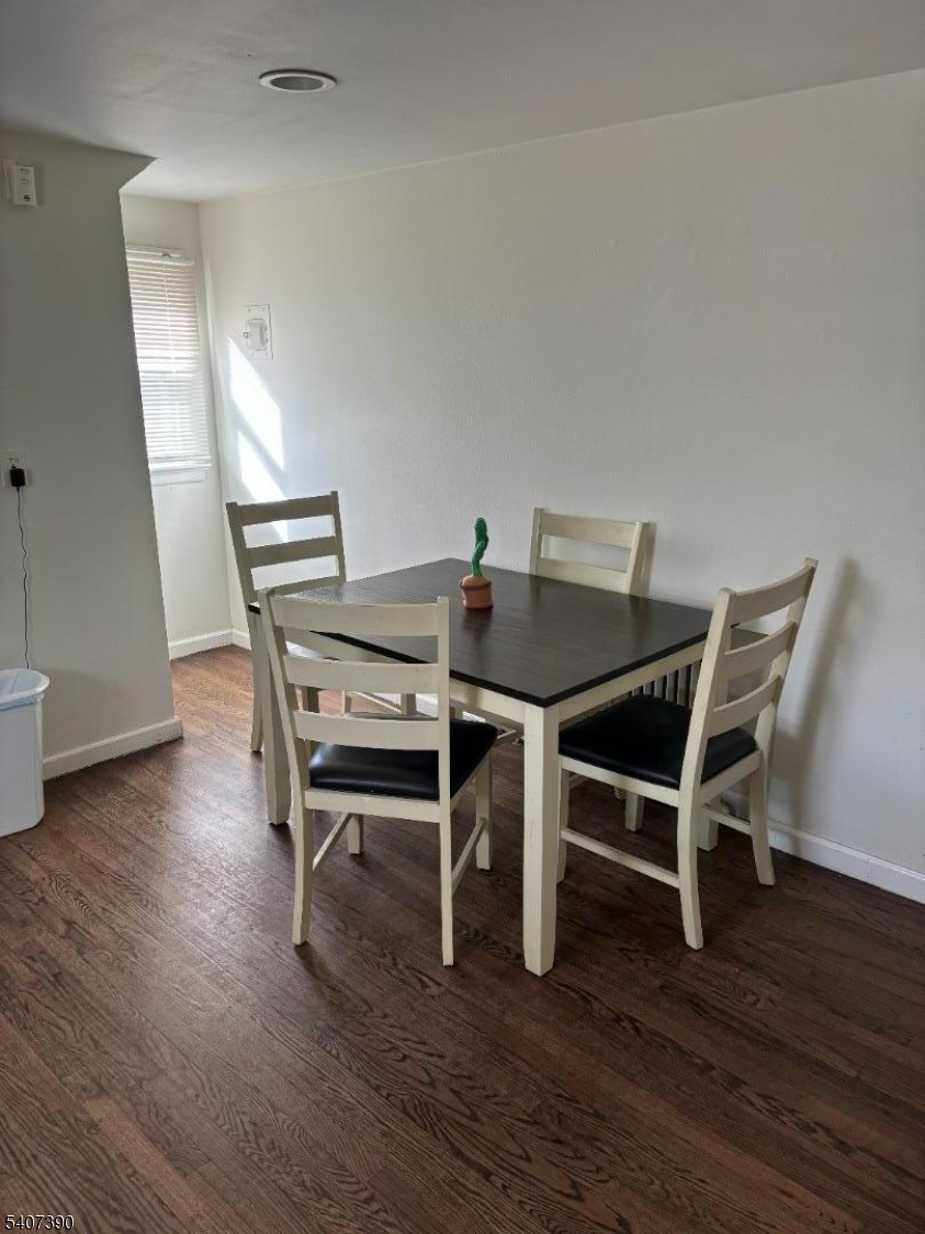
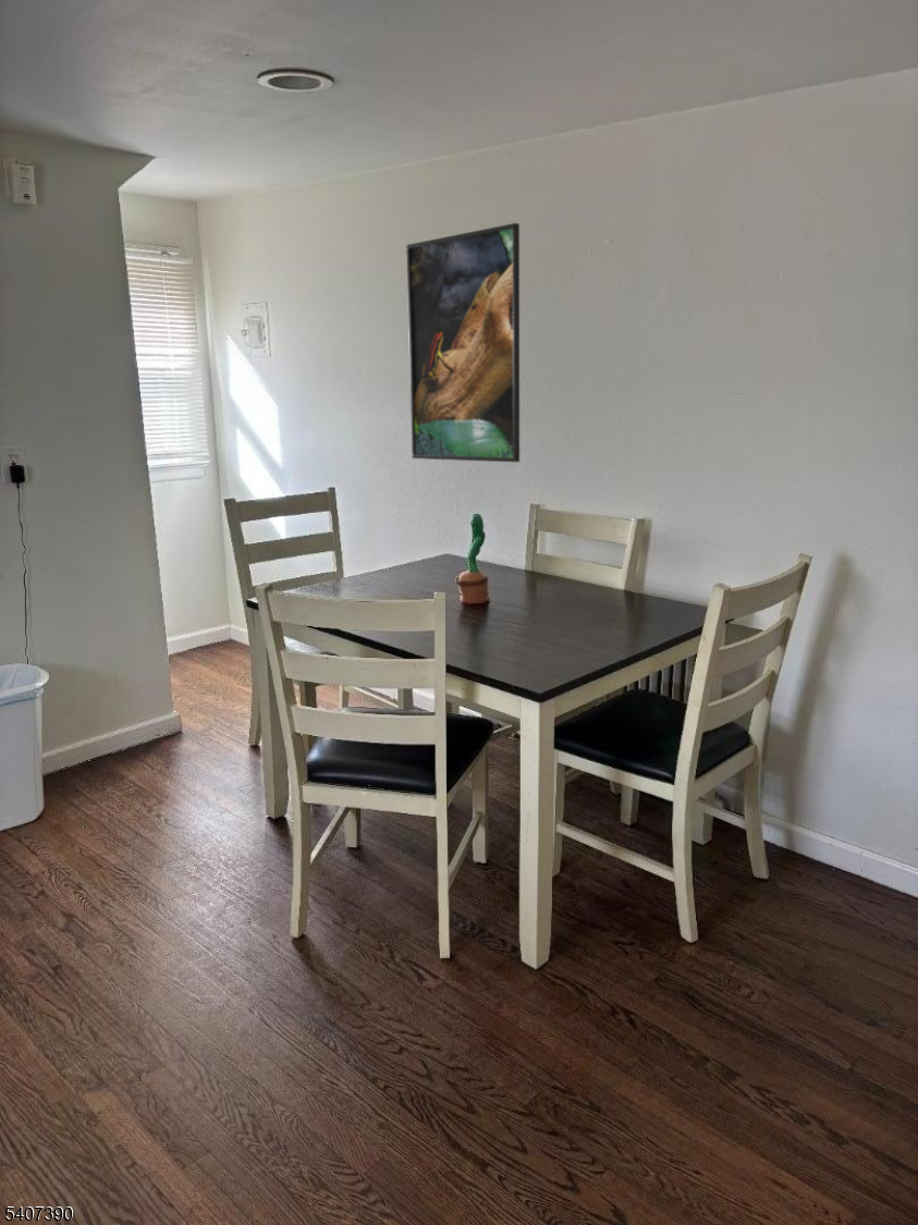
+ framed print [405,222,521,463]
